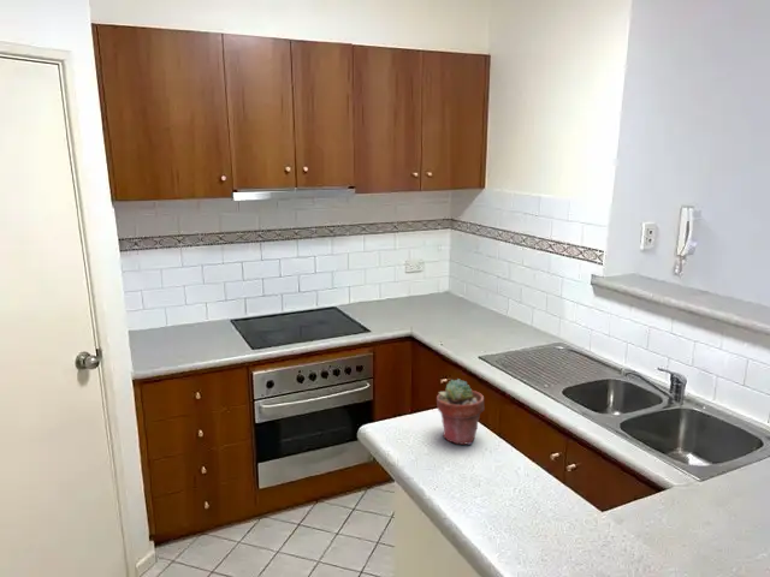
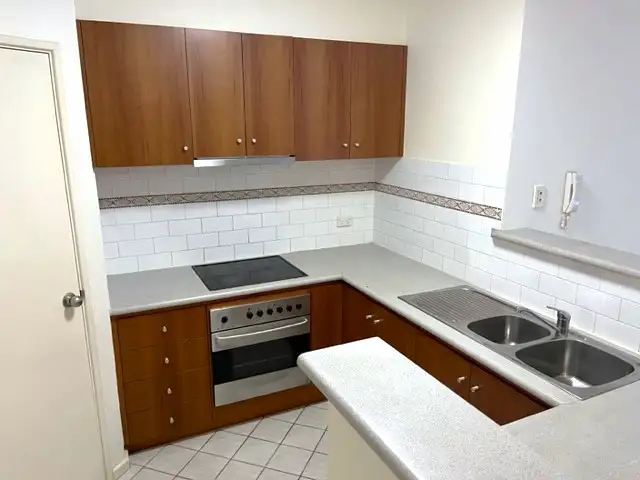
- potted succulent [436,377,485,446]
